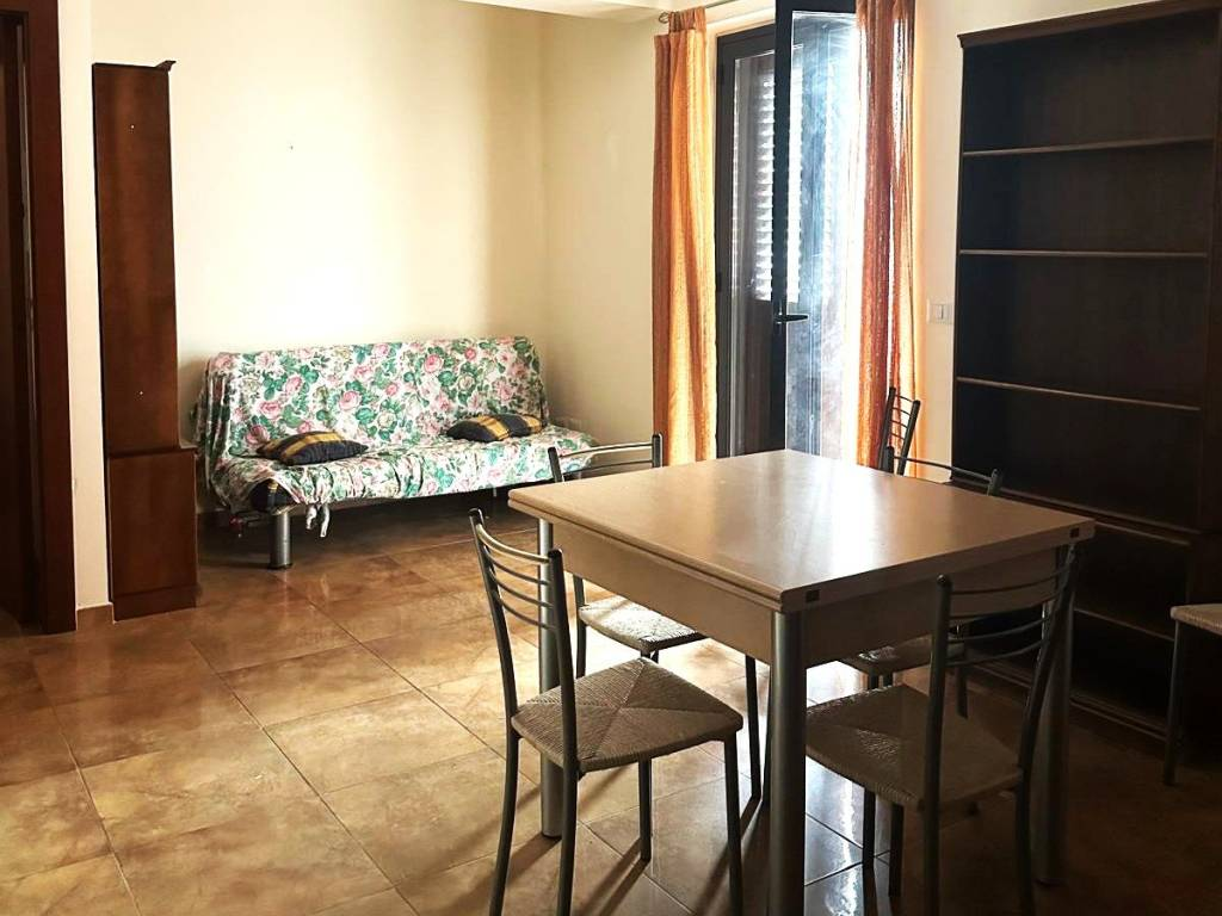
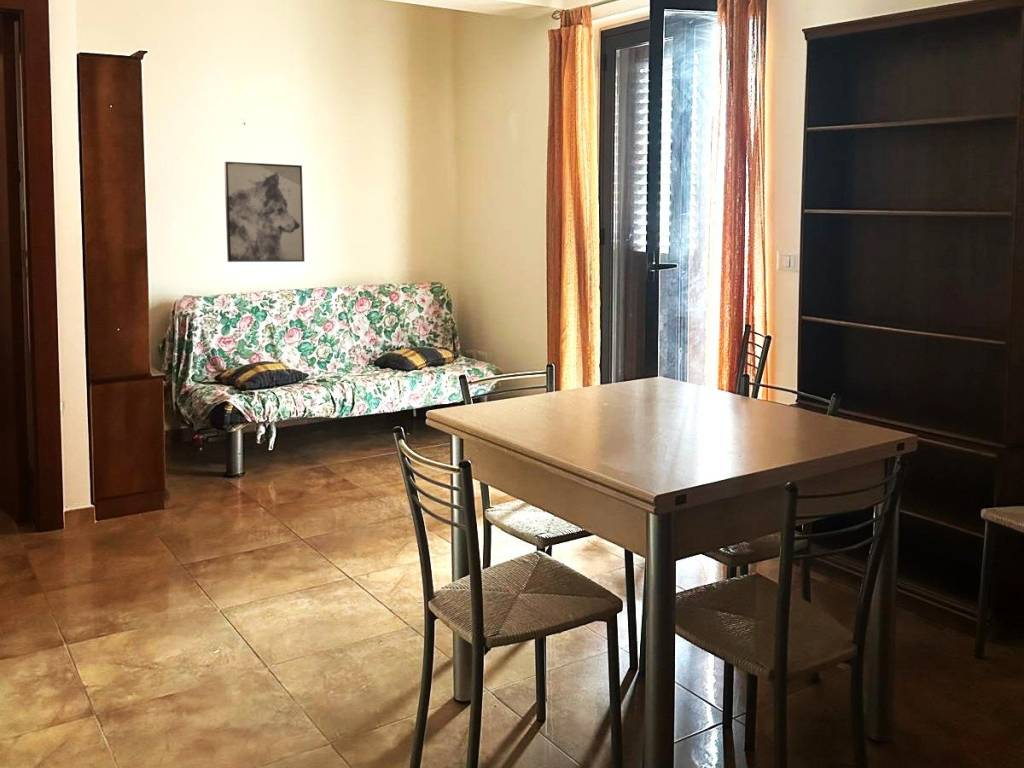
+ wall art [223,161,305,263]
